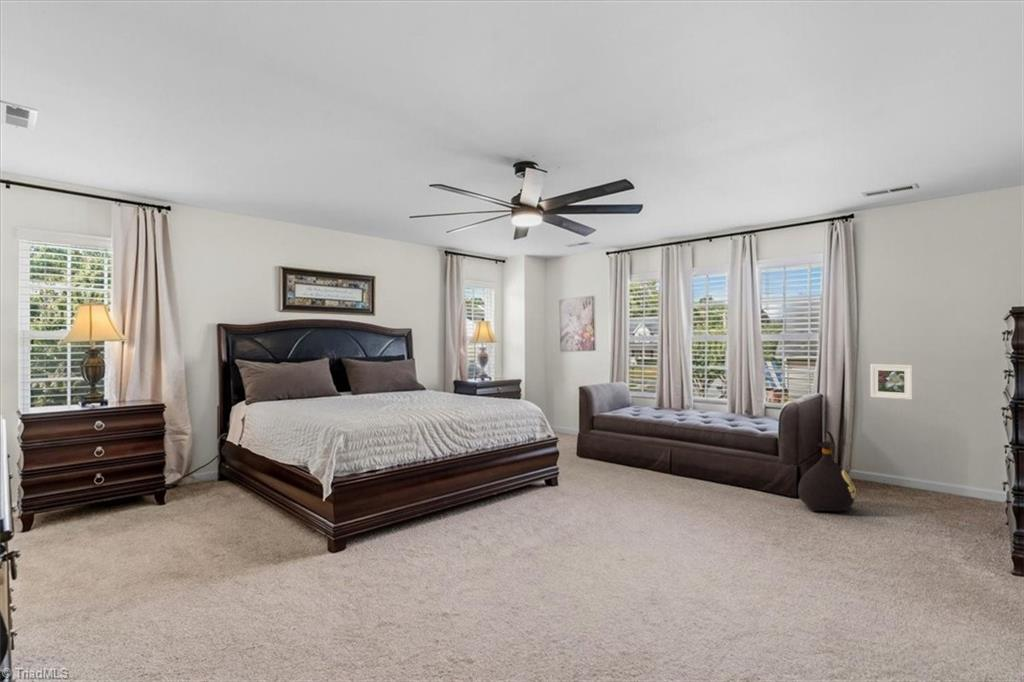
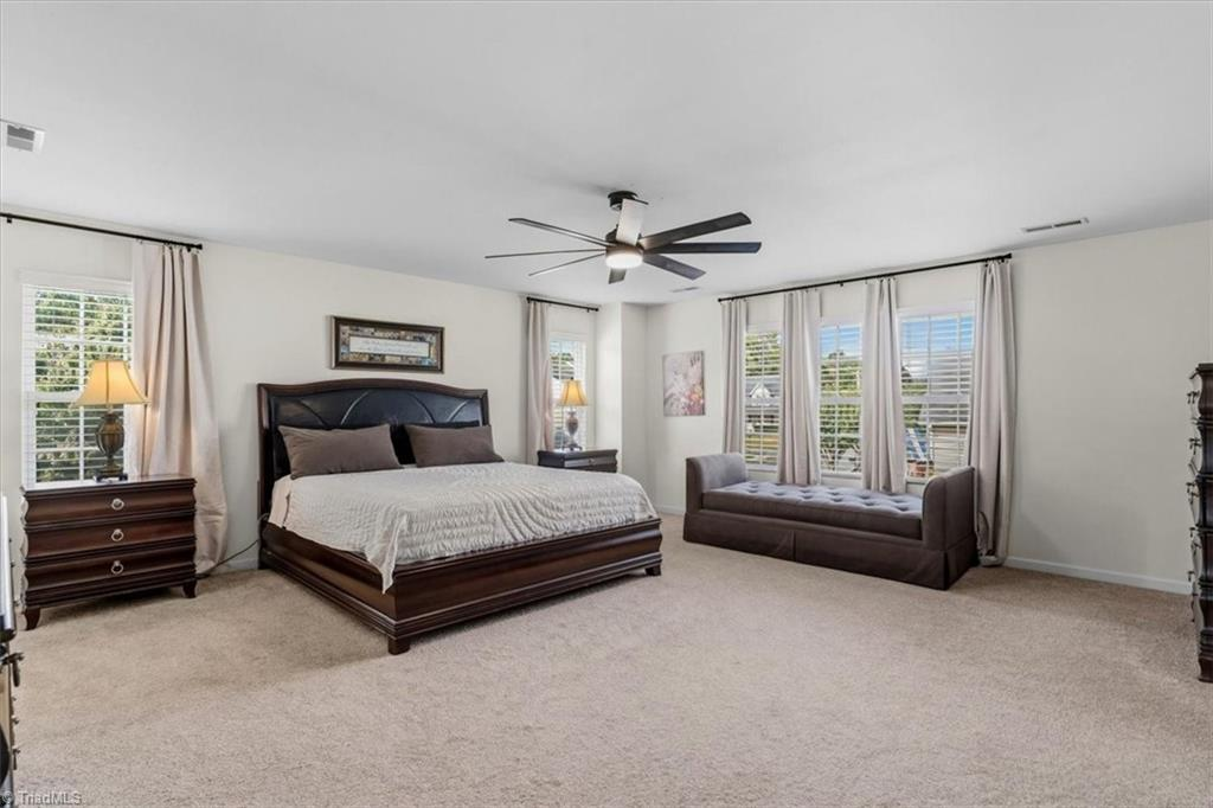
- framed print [870,363,914,401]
- bag [797,441,857,513]
